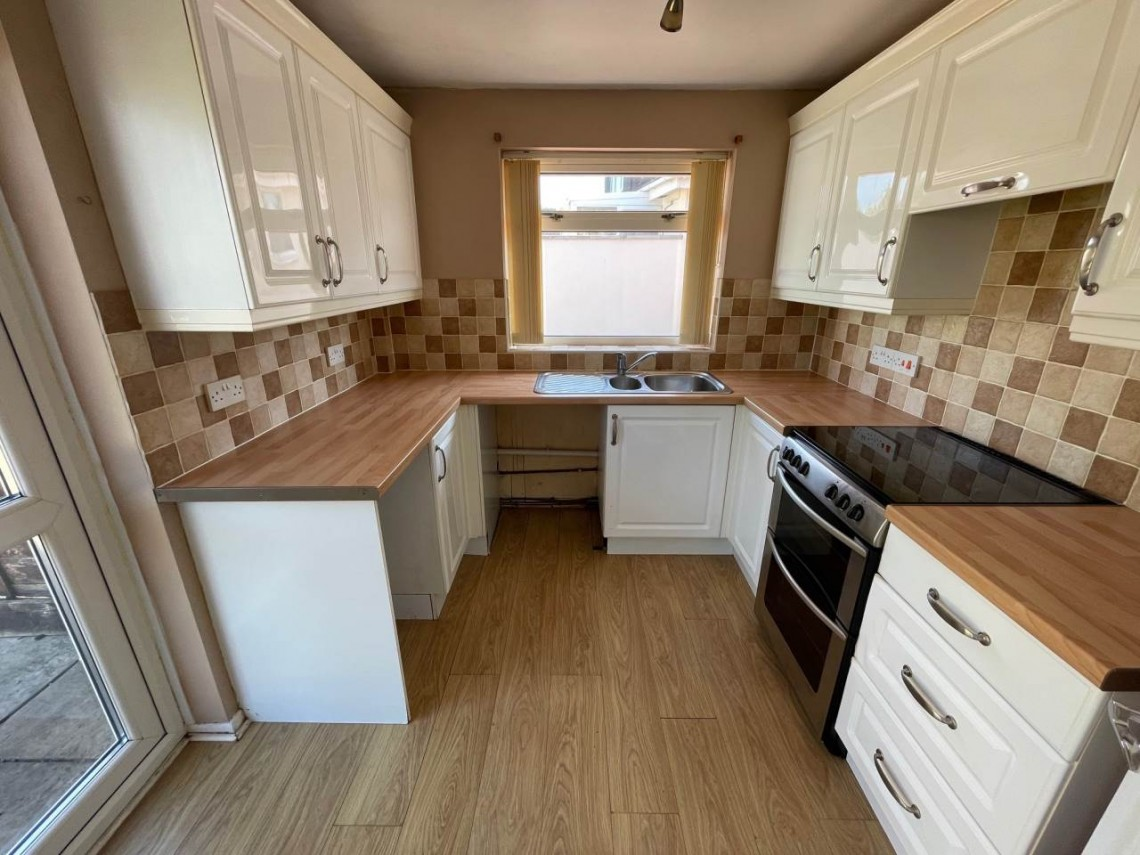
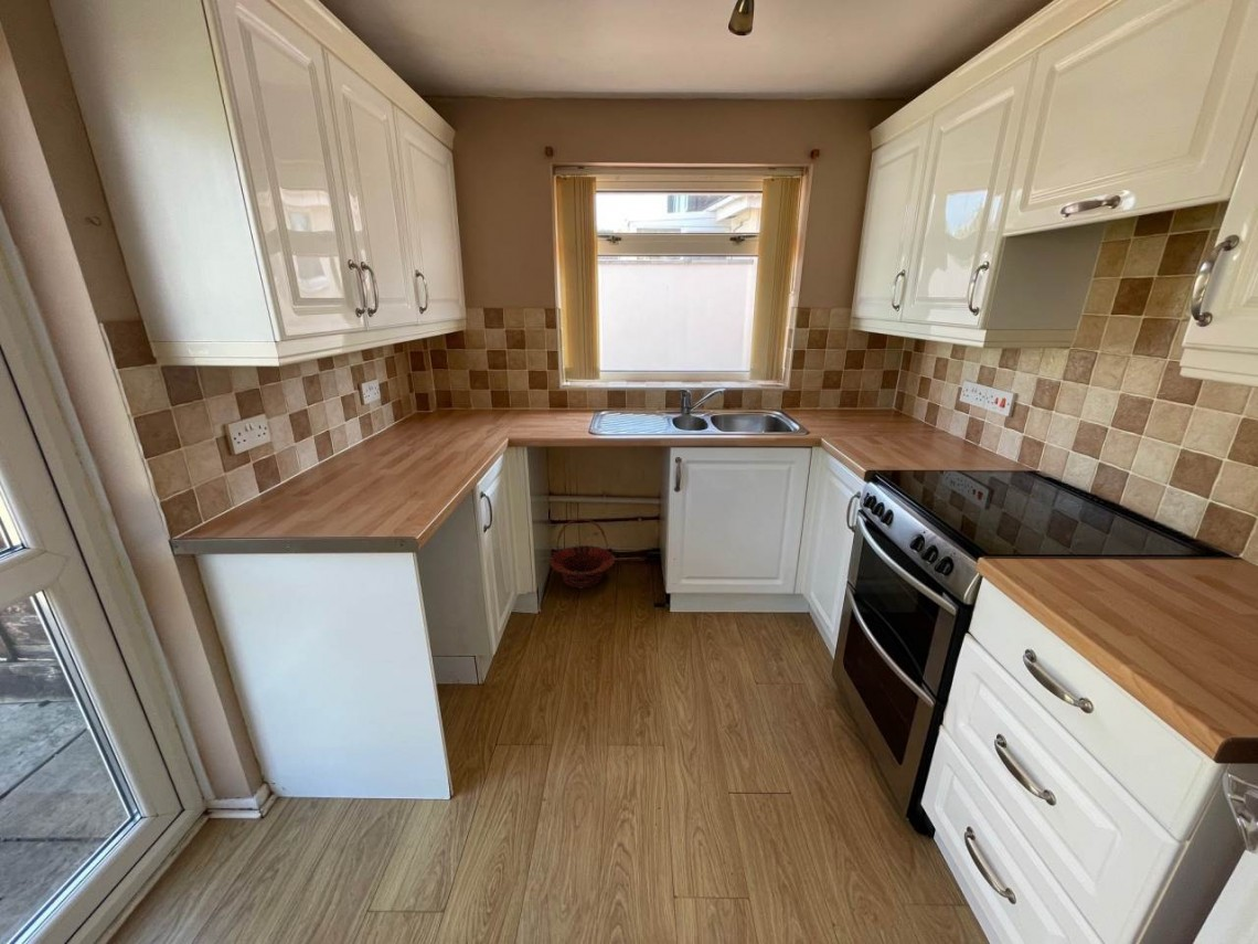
+ basket [548,518,616,590]
